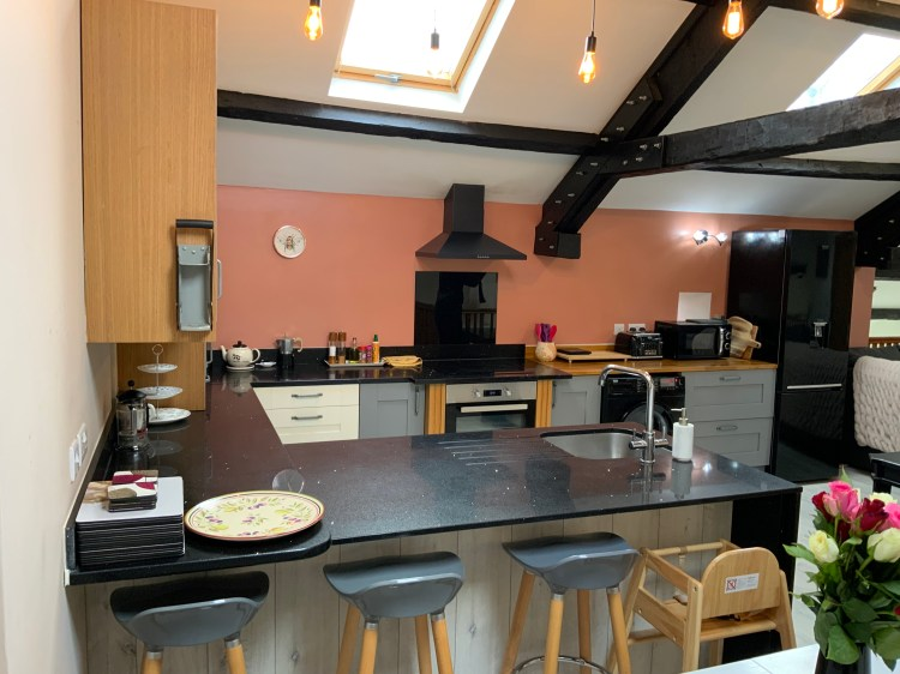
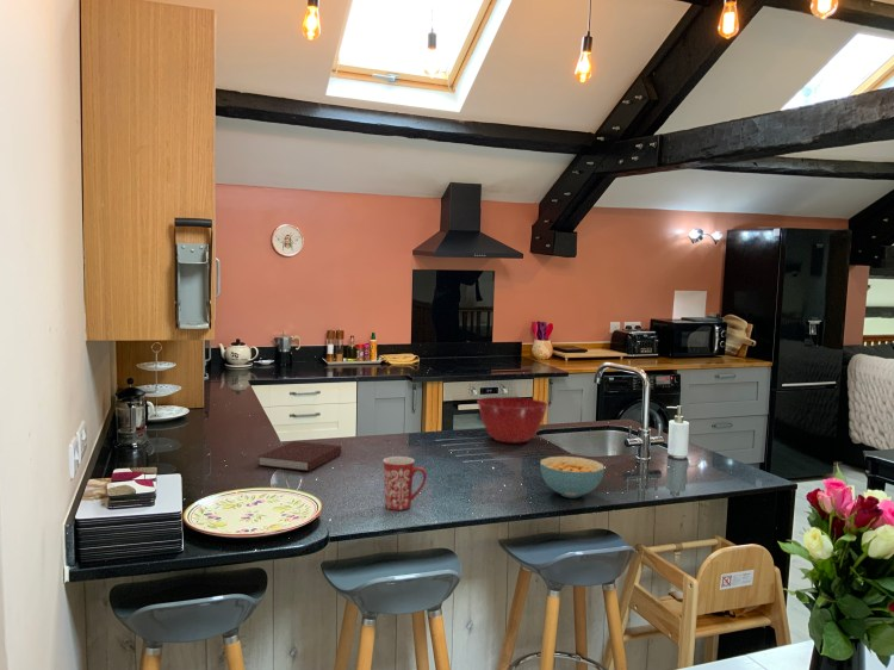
+ mug [381,455,428,511]
+ notebook [257,440,342,472]
+ cereal bowl [539,455,606,498]
+ mixing bowl [476,396,550,443]
